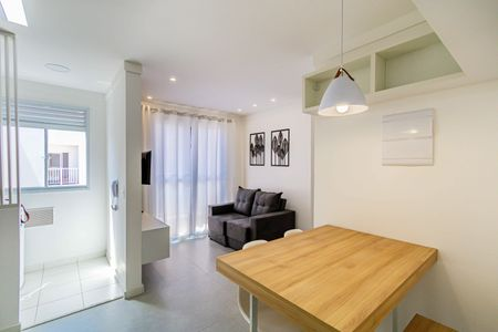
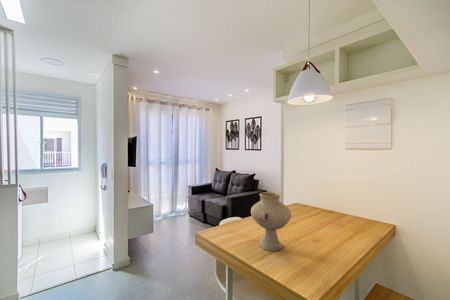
+ vase [250,191,292,252]
